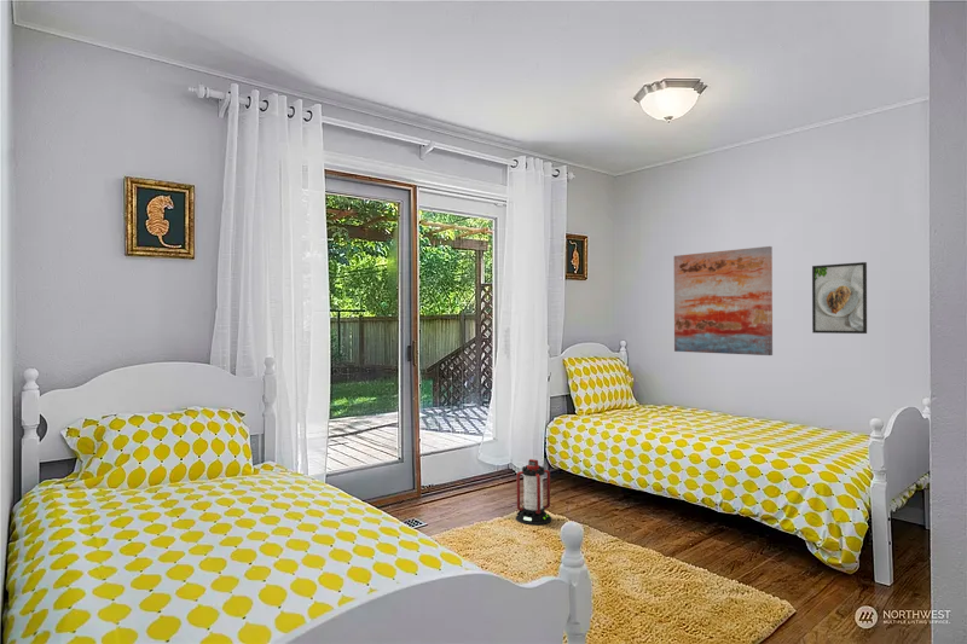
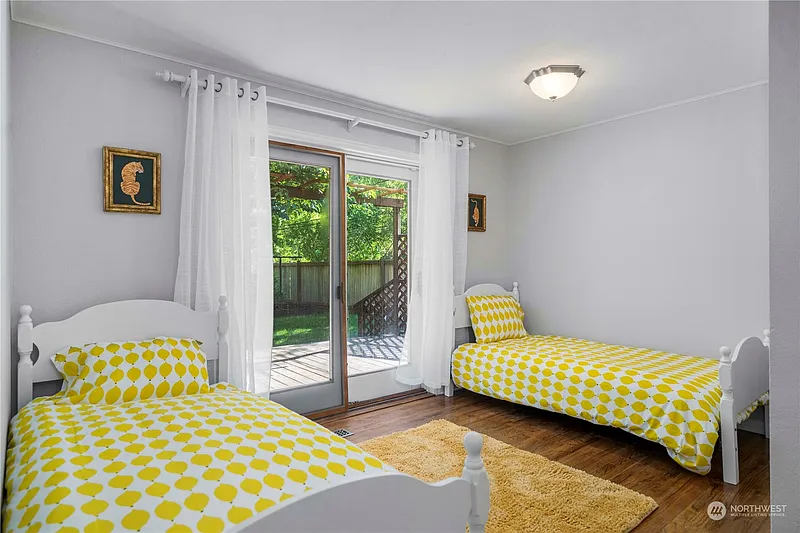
- lantern [515,458,552,527]
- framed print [811,261,868,335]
- wall art [673,245,774,356]
